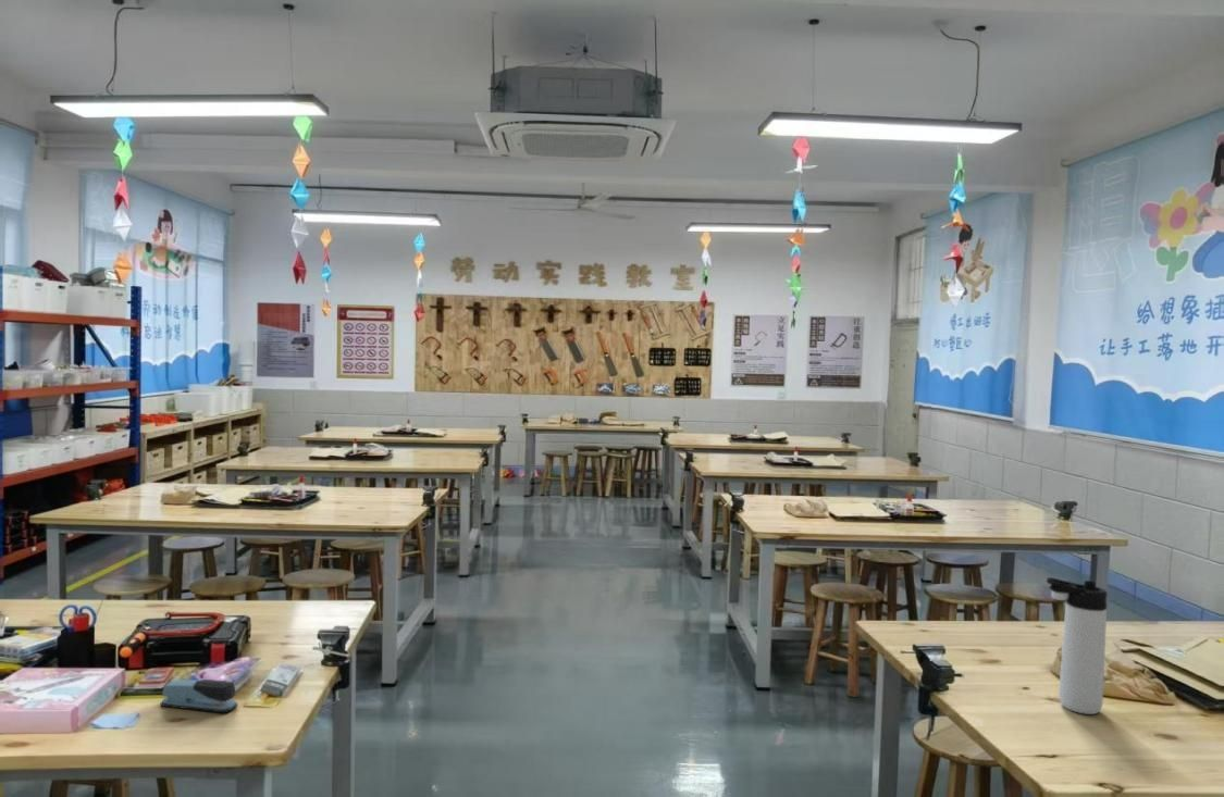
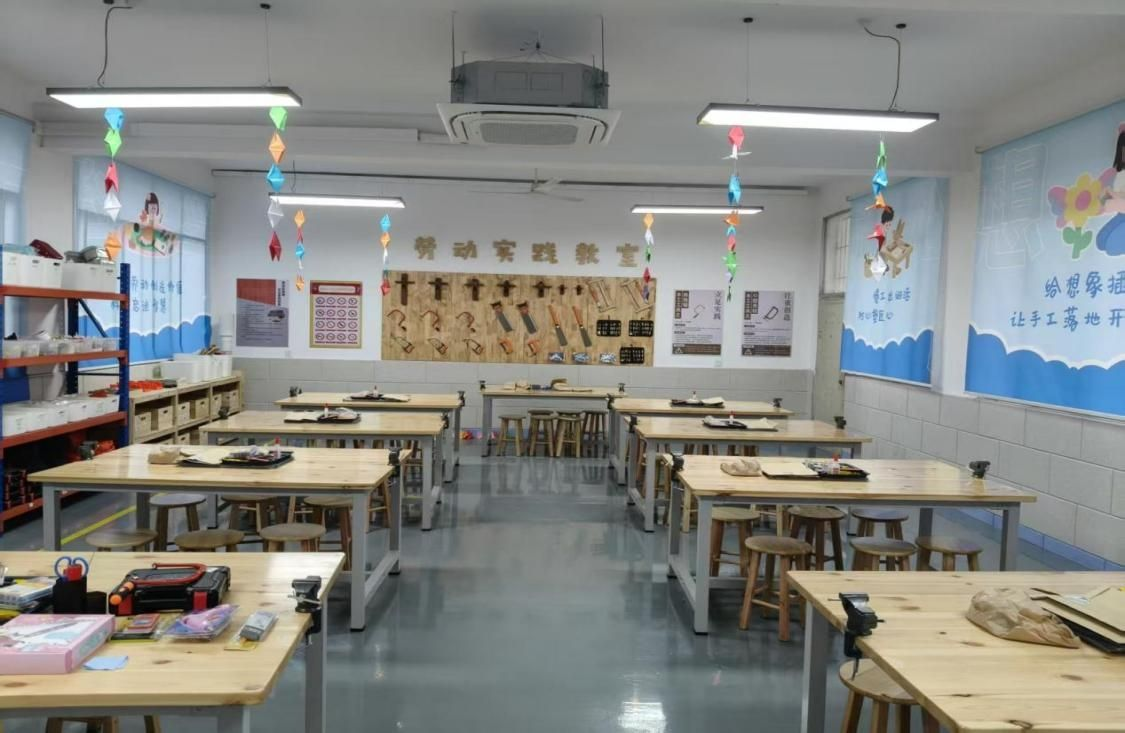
- thermos bottle [1046,576,1109,715]
- stapler [160,678,238,713]
